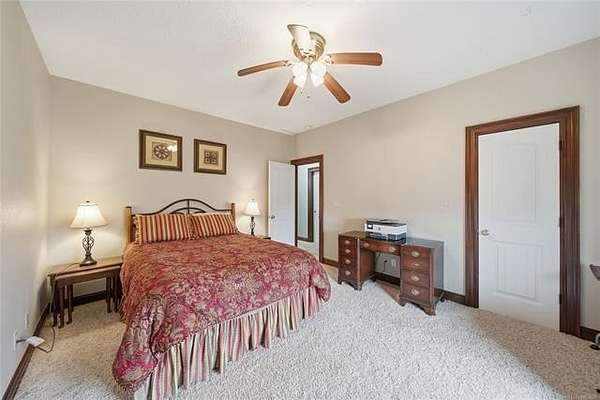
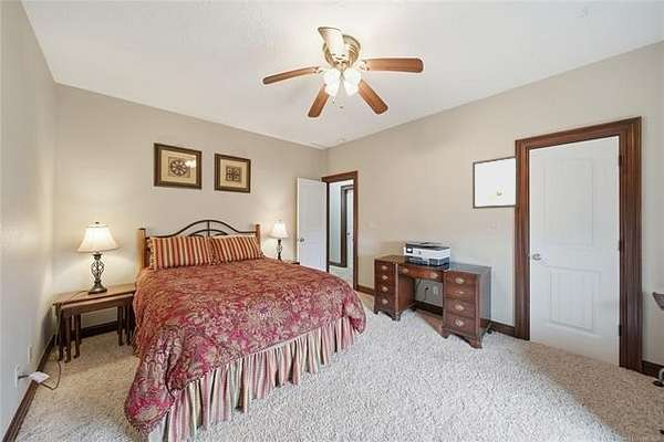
+ wall art [471,155,520,210]
